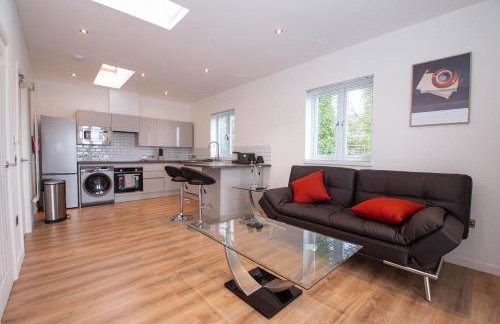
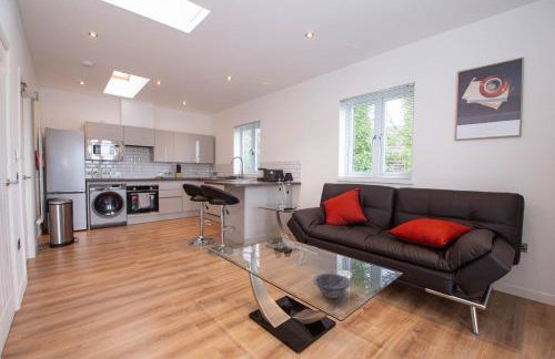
+ bowl [312,273,352,299]
